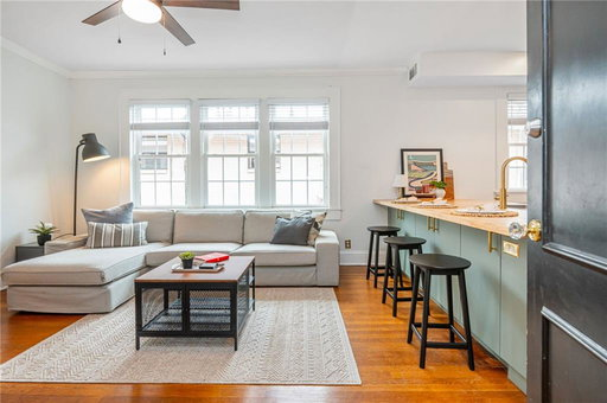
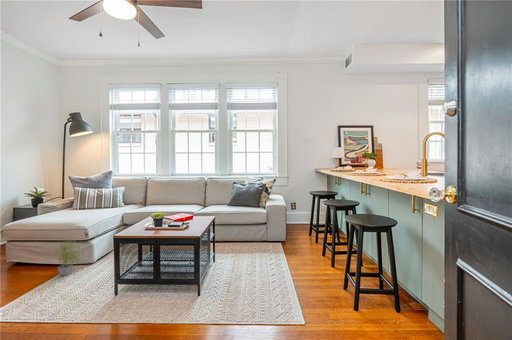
+ potted plant [52,237,85,276]
